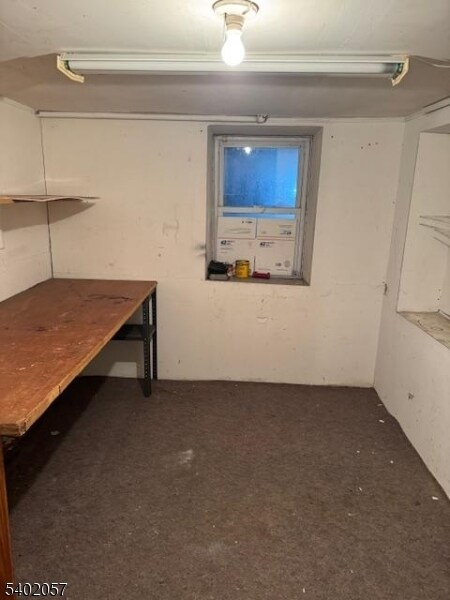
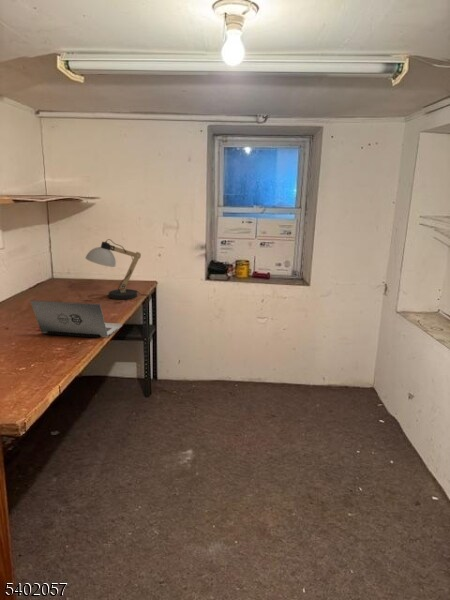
+ desk lamp [85,238,149,300]
+ laptop [29,299,123,339]
